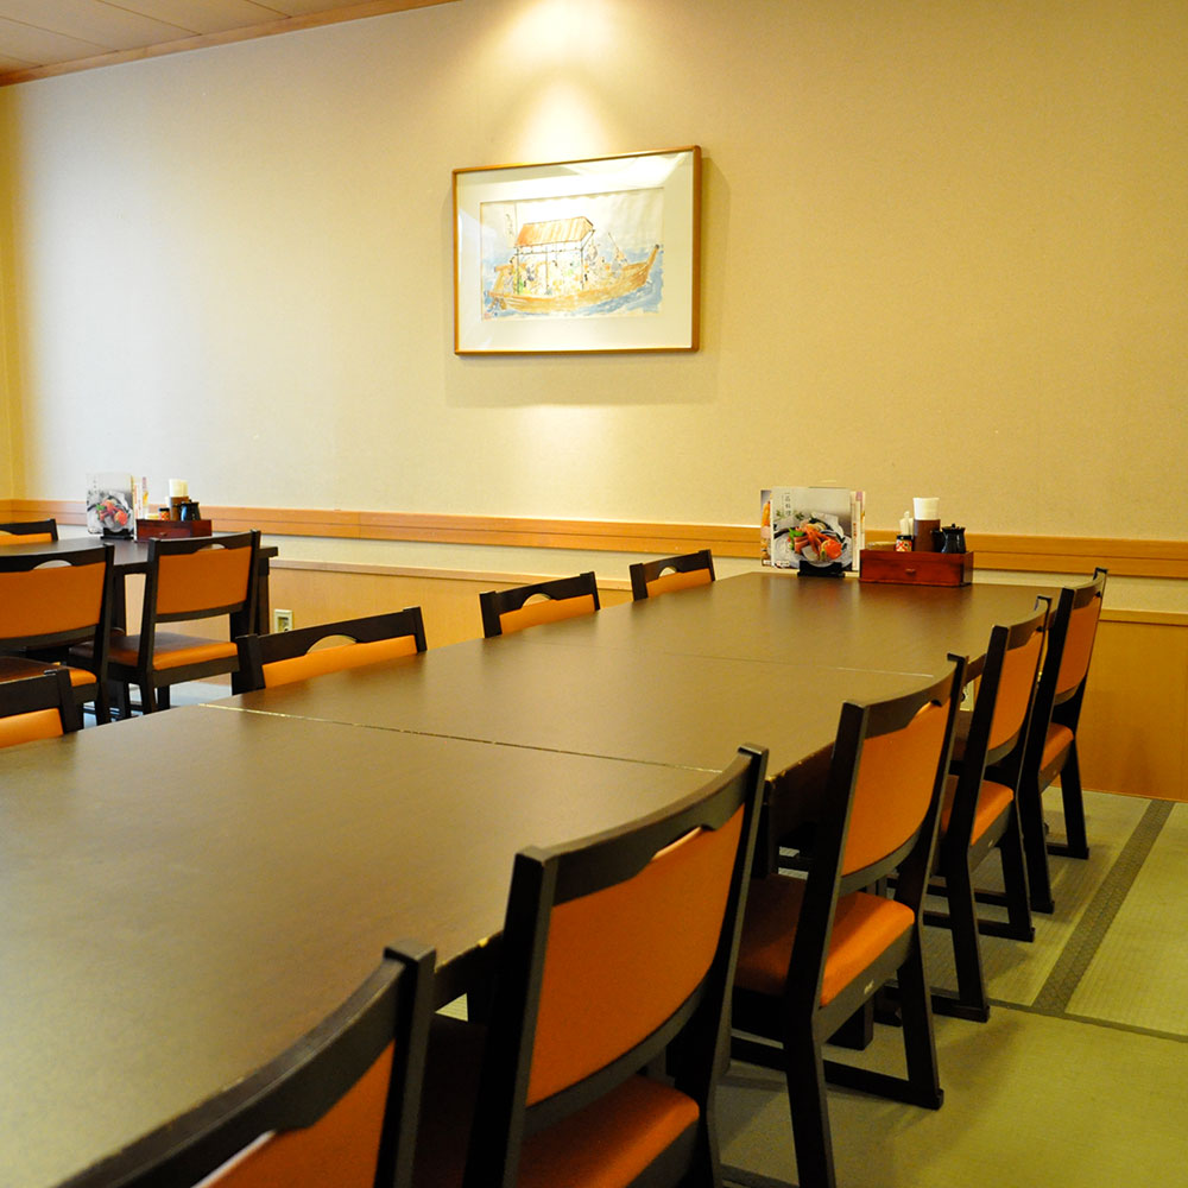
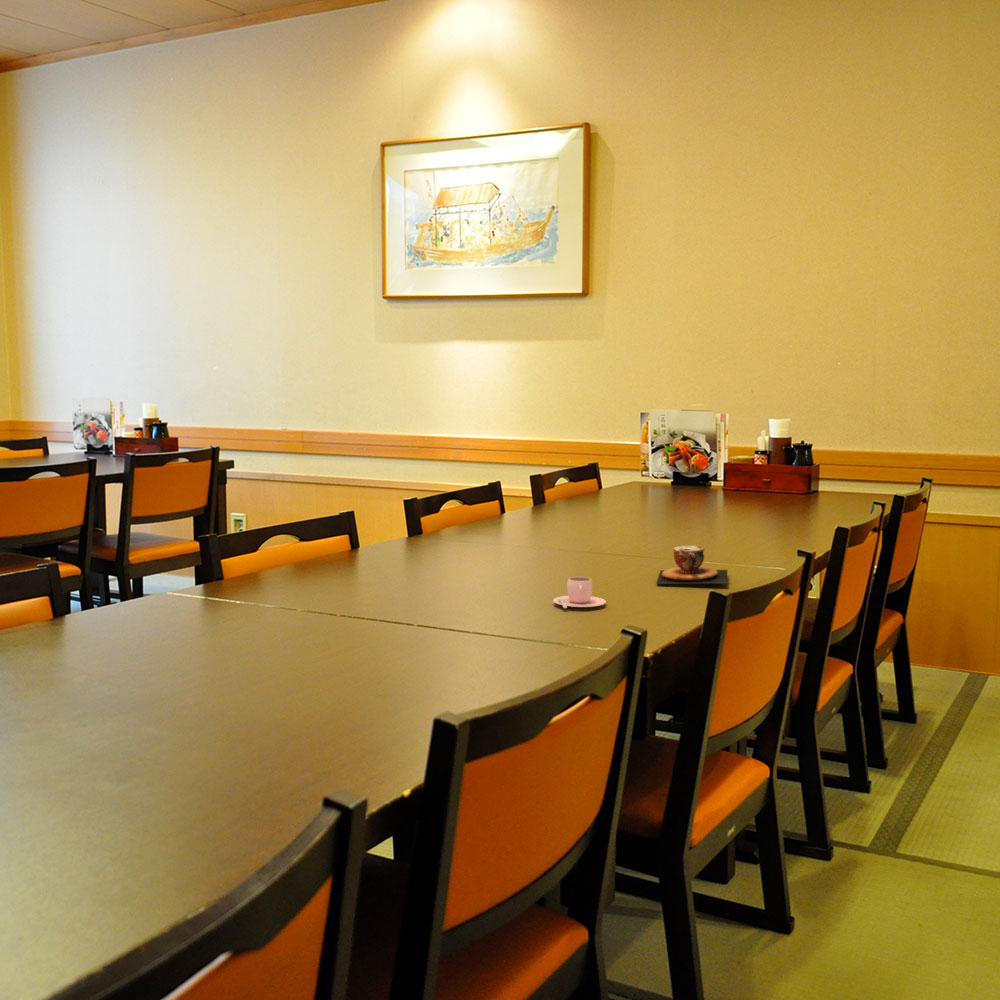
+ teacup [655,544,728,585]
+ teacup [552,576,607,609]
